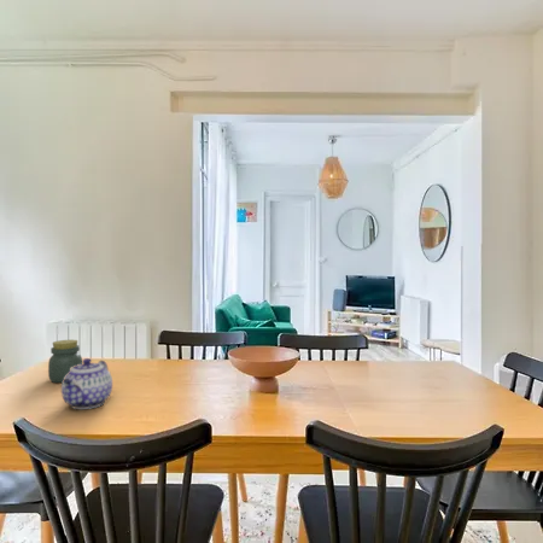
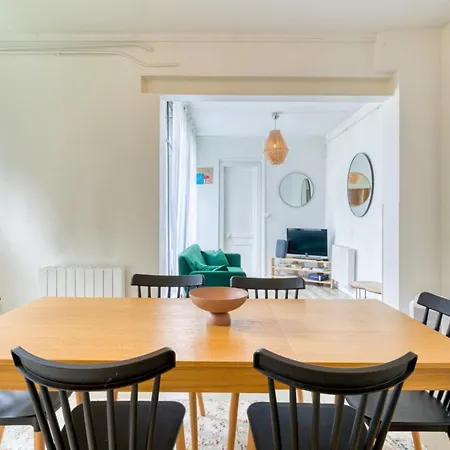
- teapot [60,357,113,410]
- jar [47,339,83,384]
